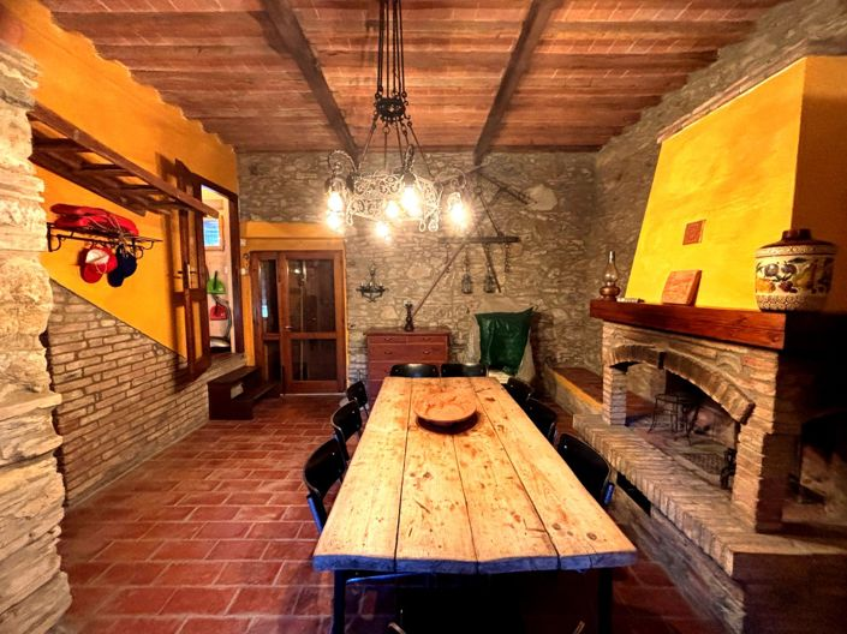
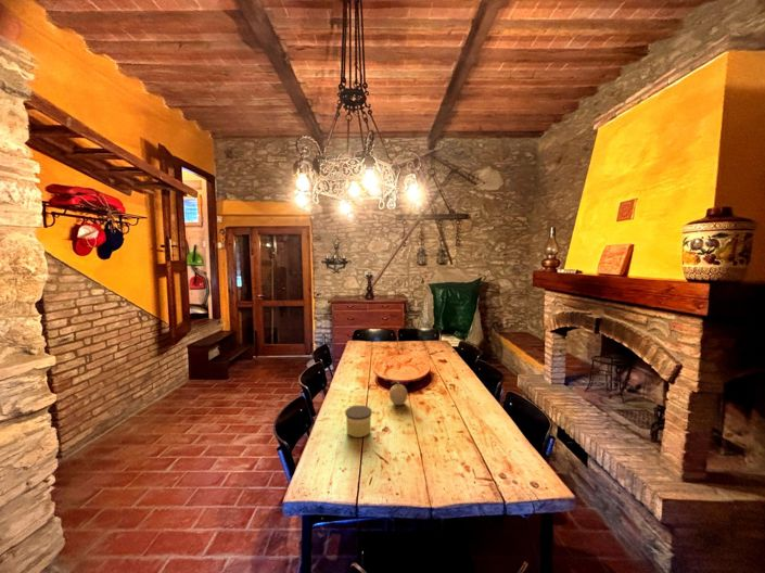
+ fruit [388,380,409,406]
+ candle [344,405,373,438]
